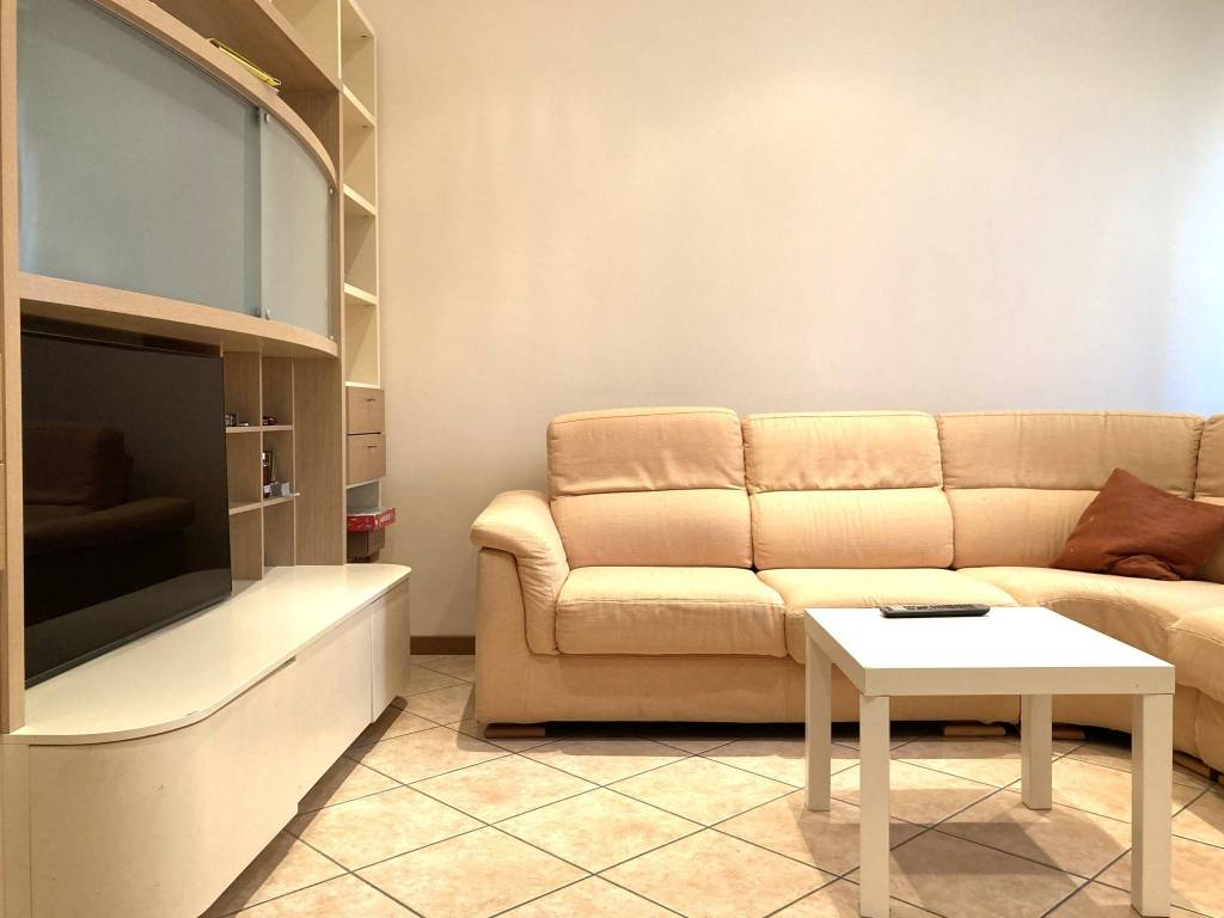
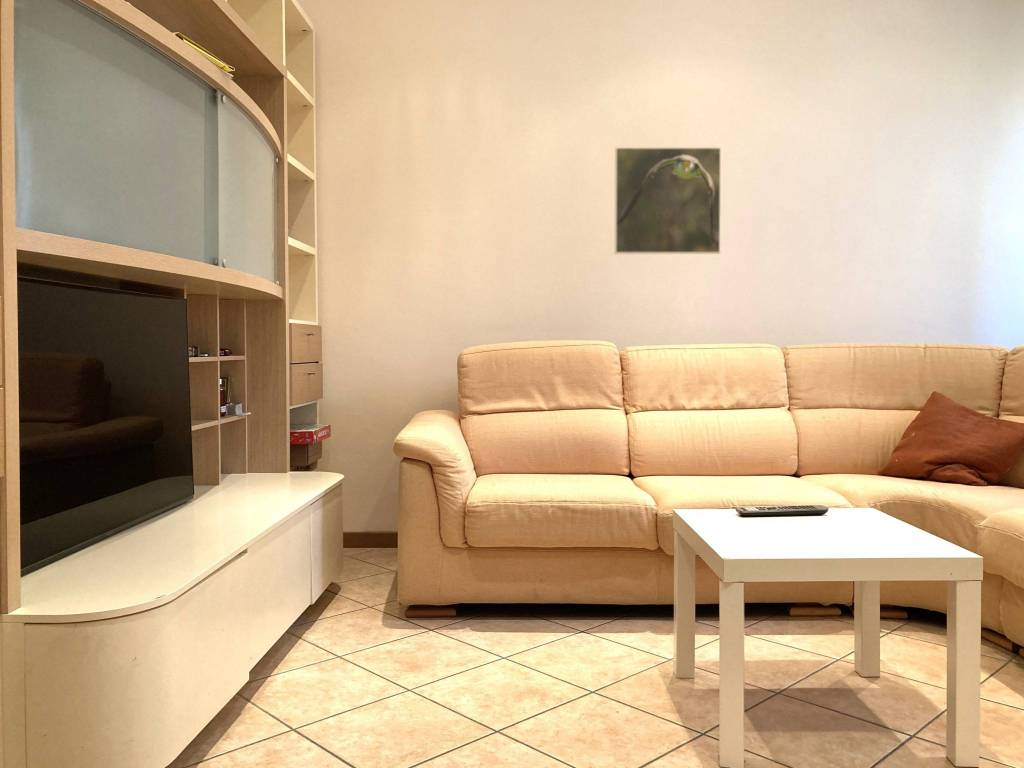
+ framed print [614,146,722,255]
